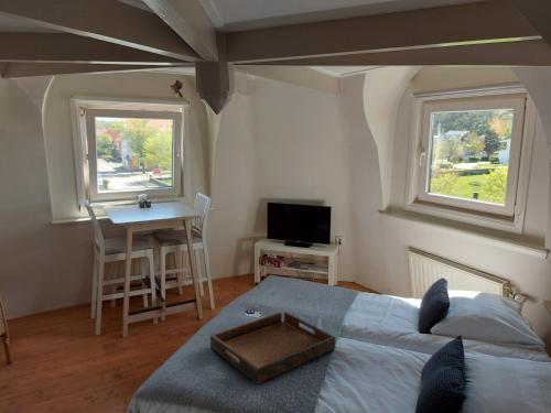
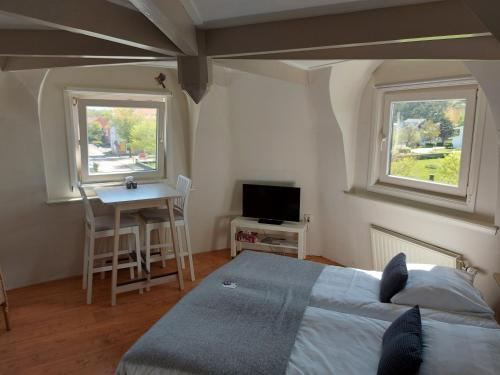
- serving tray [209,311,336,385]
